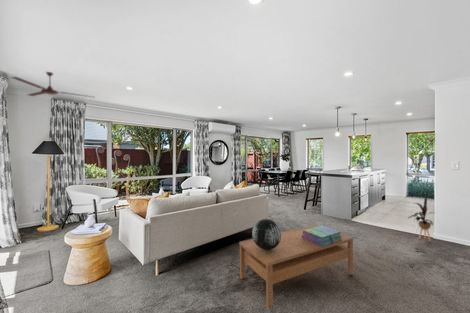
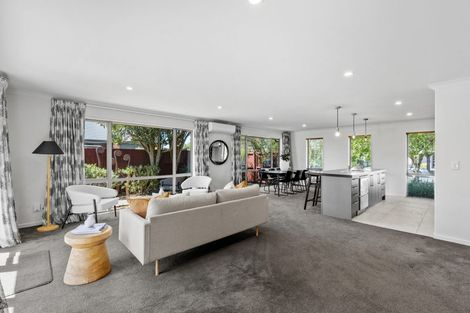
- ceiling fan [9,71,94,98]
- house plant [406,196,437,242]
- decorative sphere [251,218,282,250]
- coffee table [238,224,354,309]
- stack of books [302,225,342,247]
